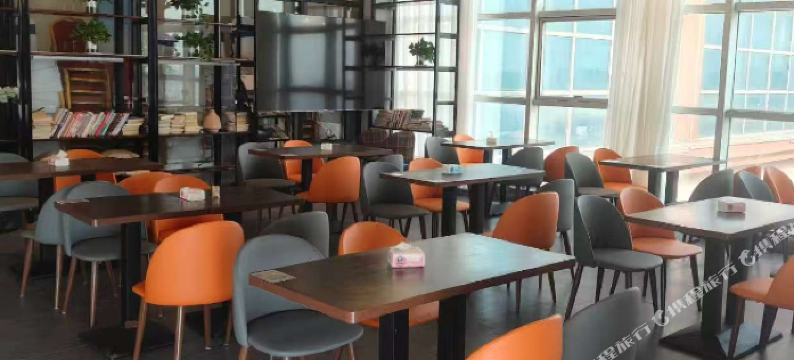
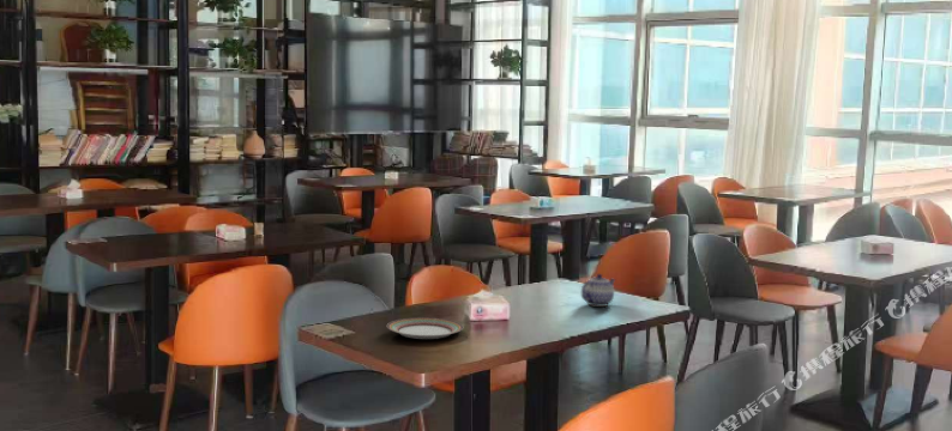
+ plate [386,316,464,340]
+ teapot [580,273,616,308]
